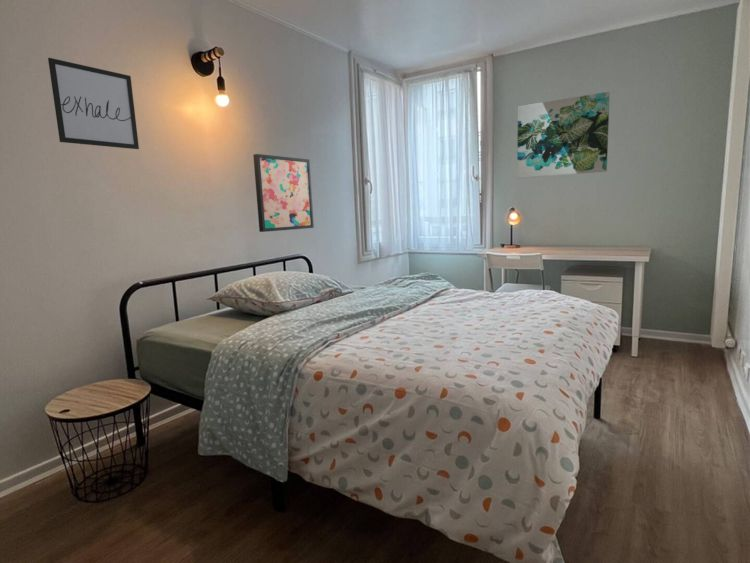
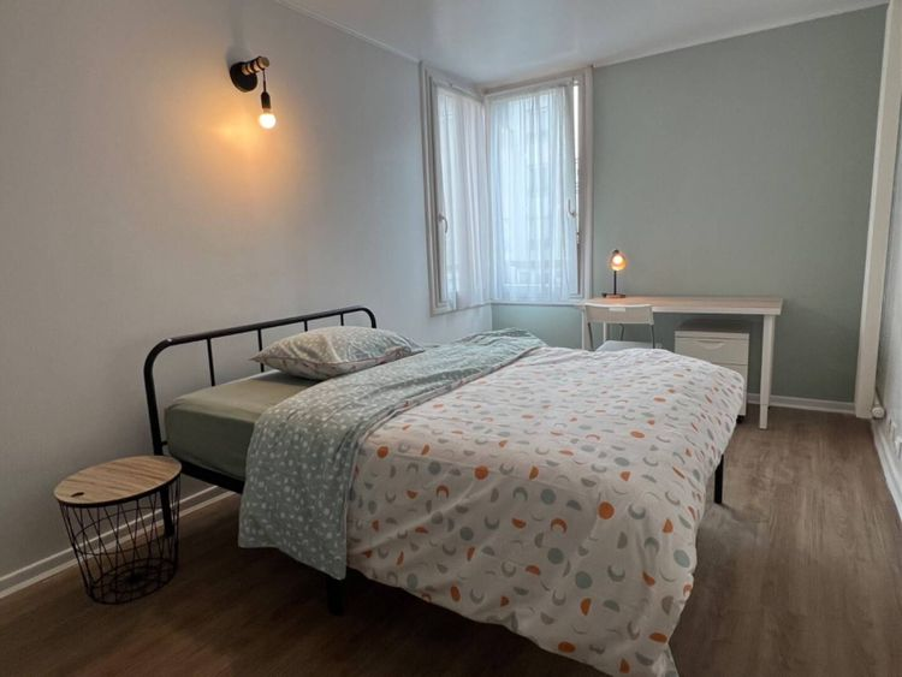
- wall art [252,153,315,233]
- wall art [47,57,140,150]
- wall art [516,91,611,179]
